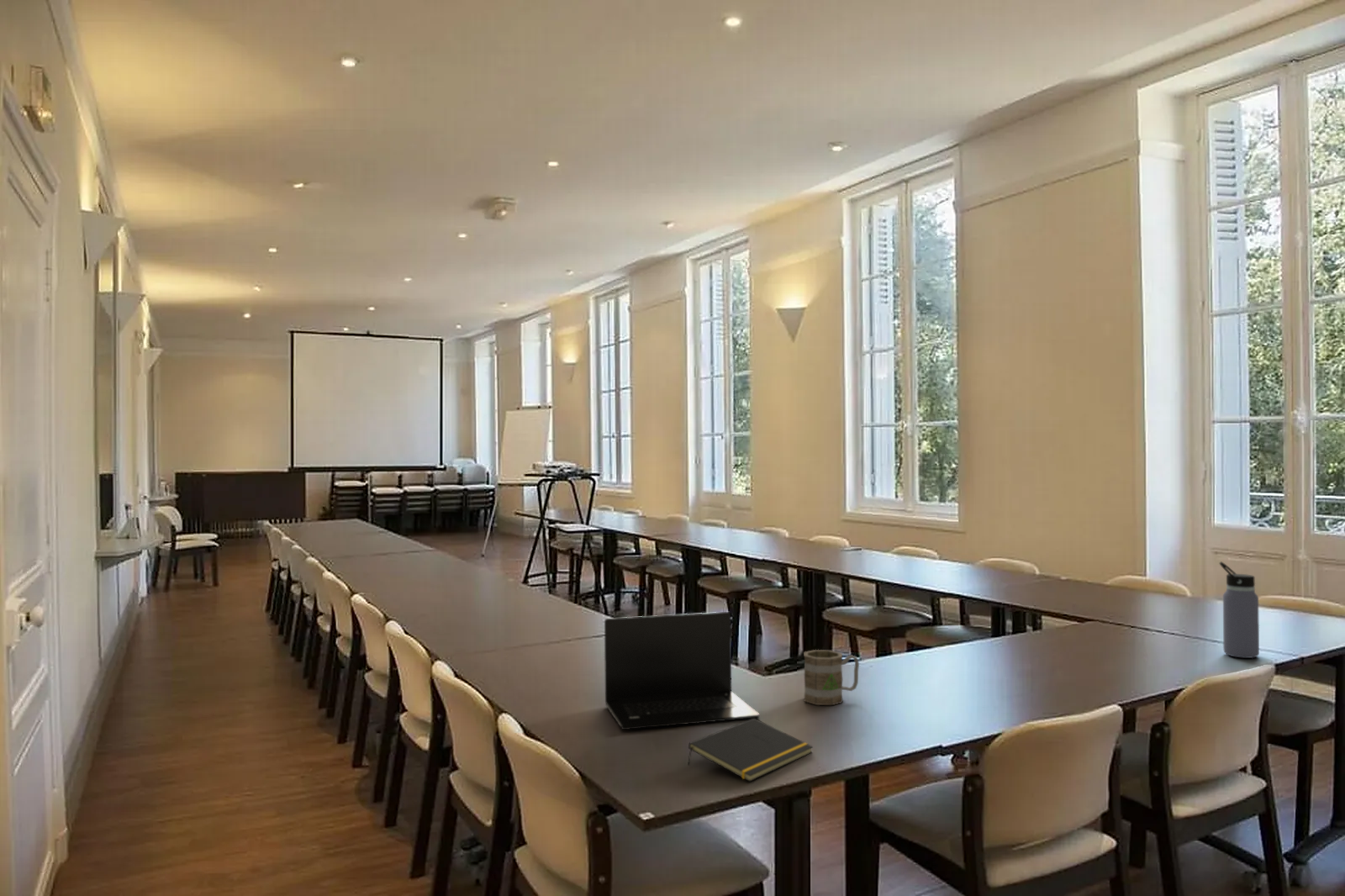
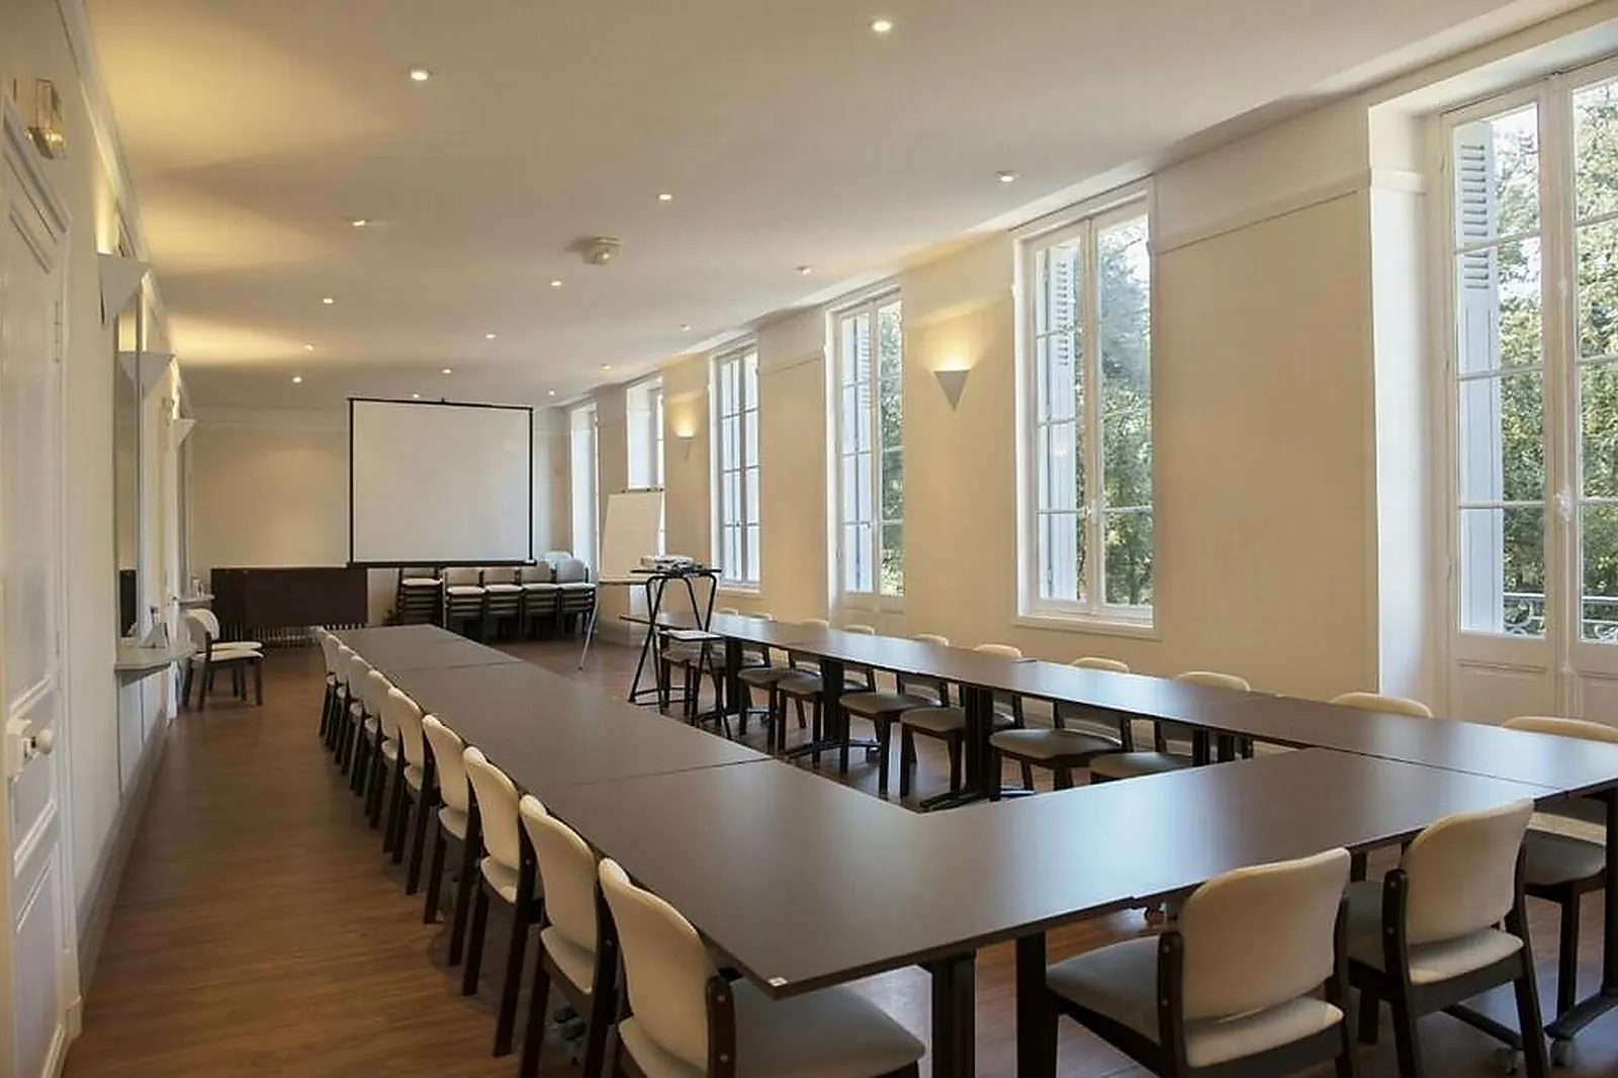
- water bottle [1218,561,1260,659]
- laptop [604,611,761,730]
- mug [803,649,860,706]
- notepad [687,718,814,783]
